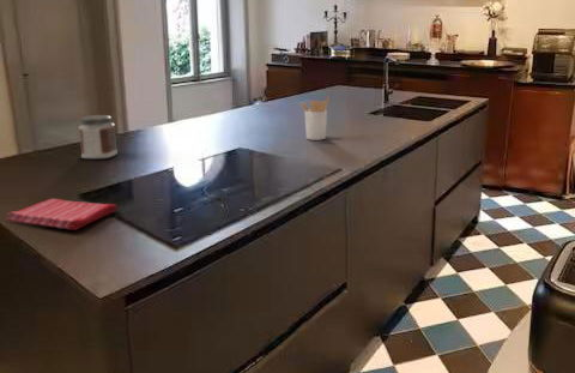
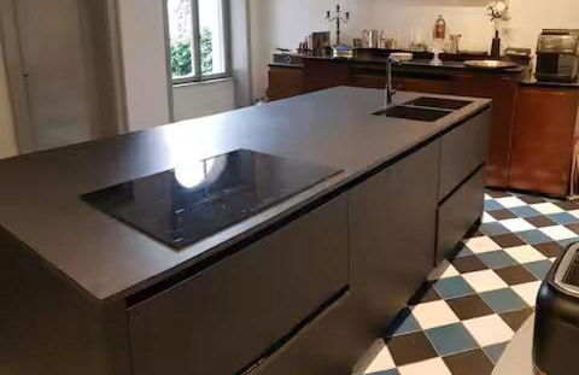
- dish towel [5,198,119,231]
- utensil holder [299,95,331,142]
- jar [78,114,119,160]
